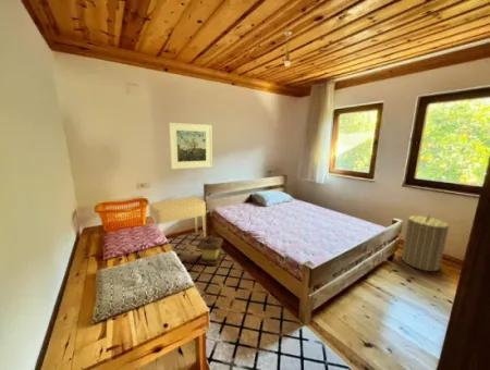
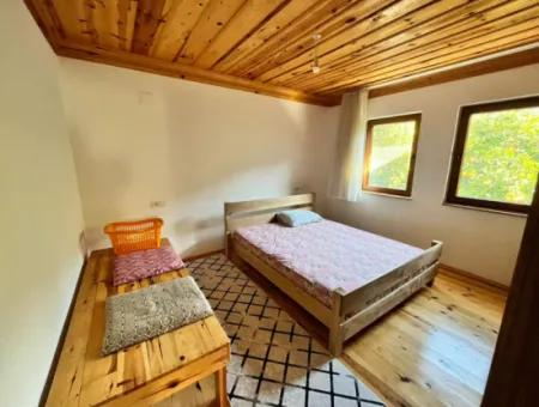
- laundry hamper [401,212,451,272]
- nightstand [148,196,207,237]
- lantern [196,234,224,266]
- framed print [168,122,213,170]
